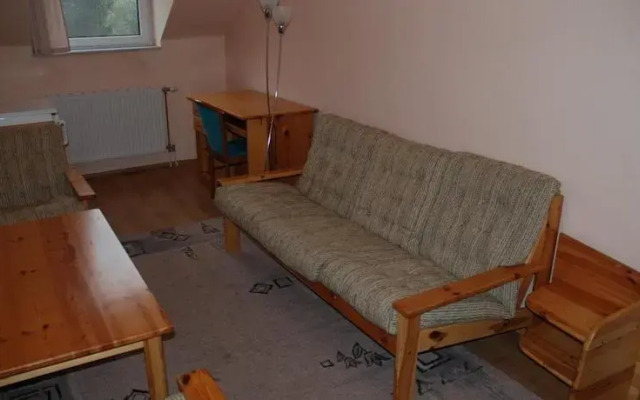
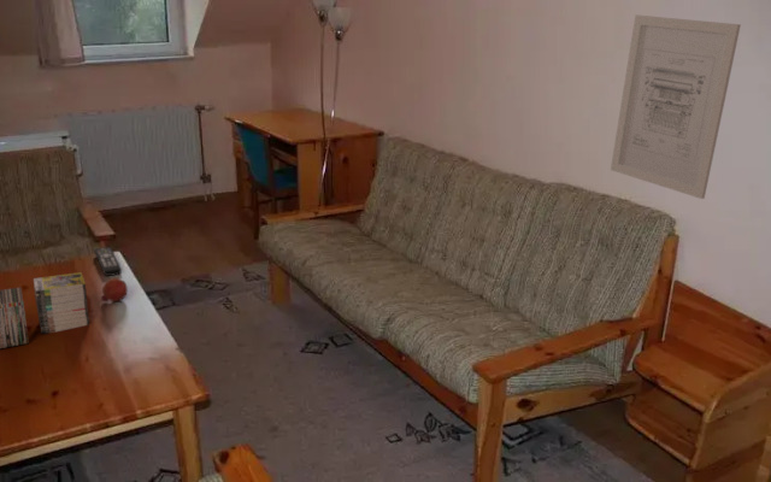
+ fruit [100,277,129,302]
+ magazine [0,271,90,349]
+ wall art [610,14,742,200]
+ remote control [93,246,123,277]
